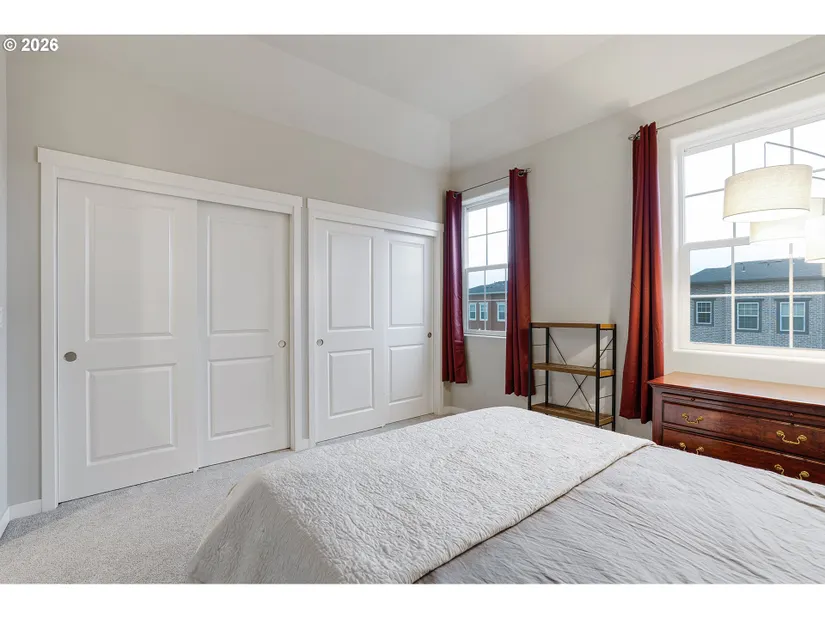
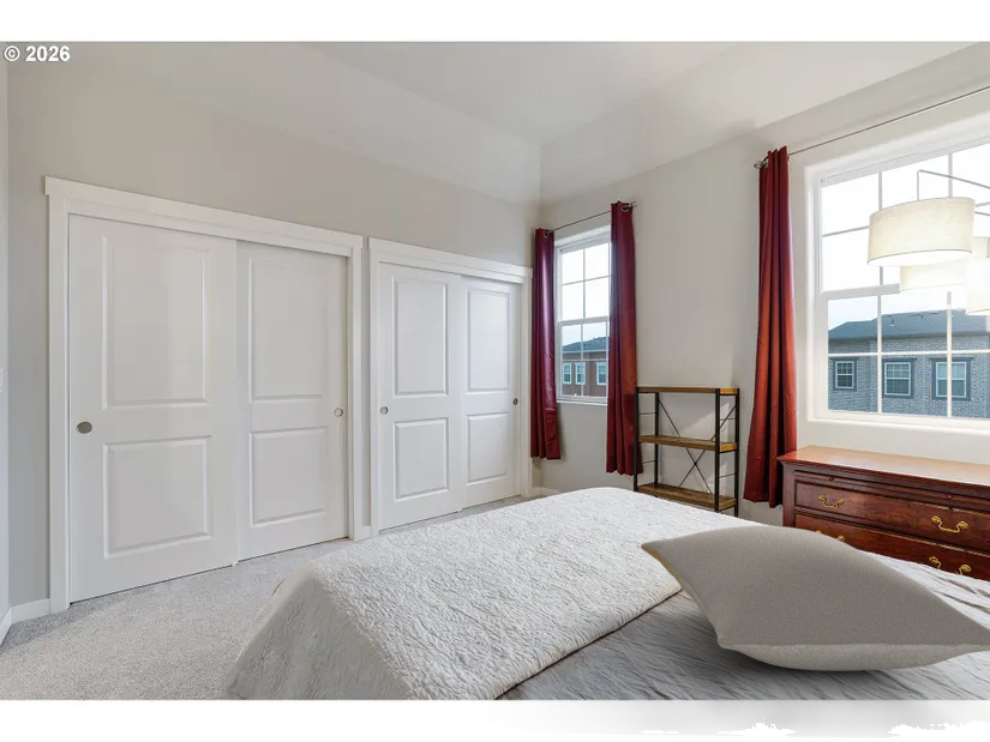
+ pillow [640,525,990,672]
